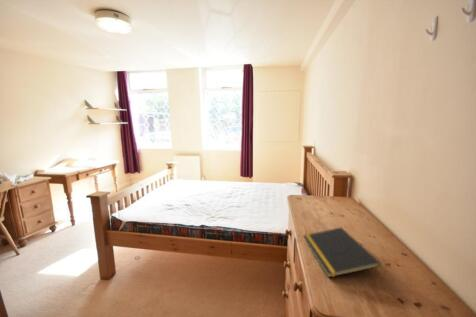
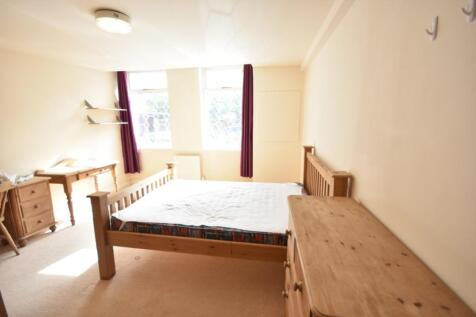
- notepad [302,226,382,279]
